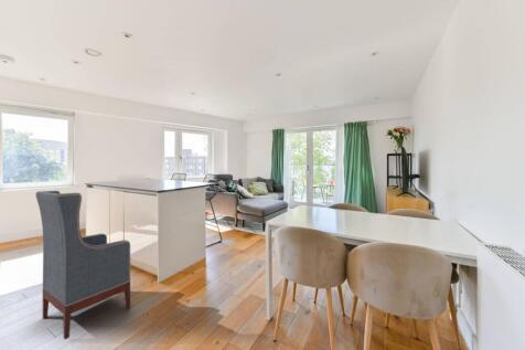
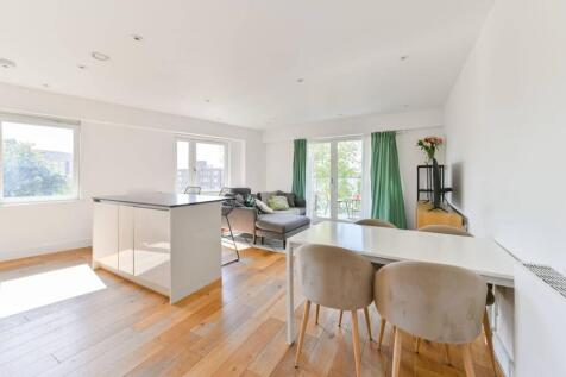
- armchair [34,190,131,340]
